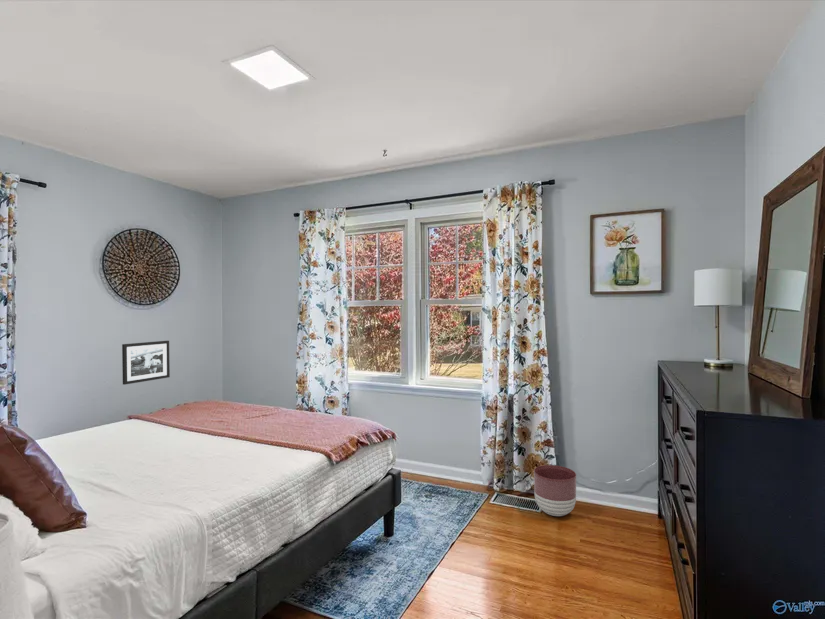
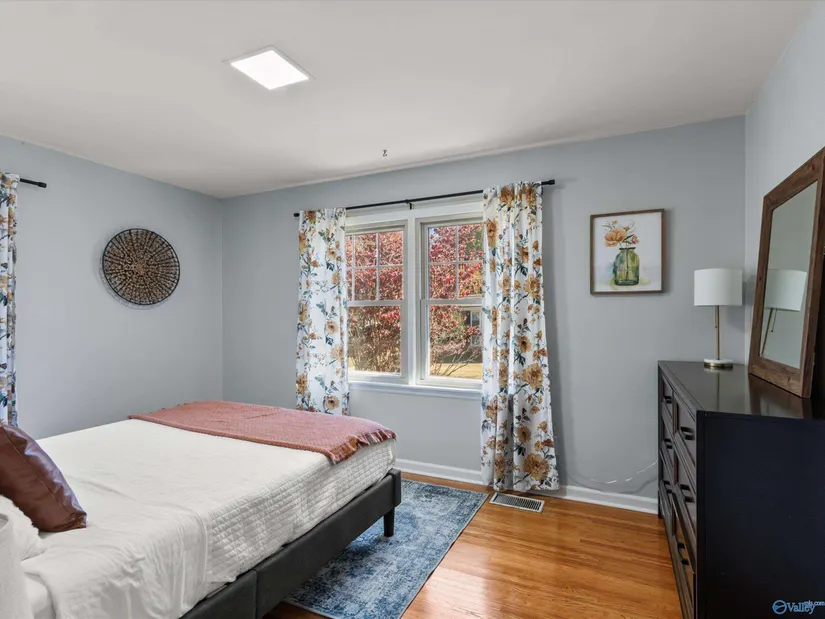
- planter [533,464,577,517]
- picture frame [121,340,171,385]
